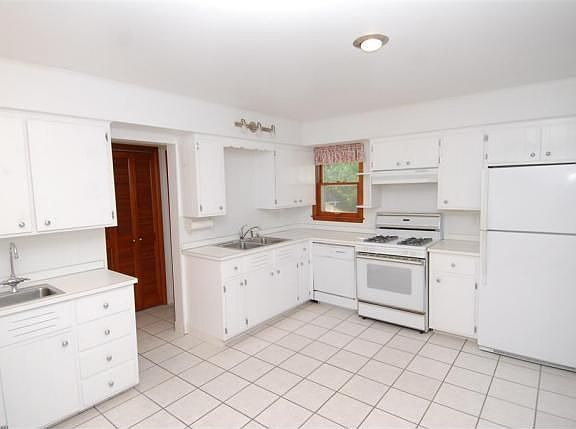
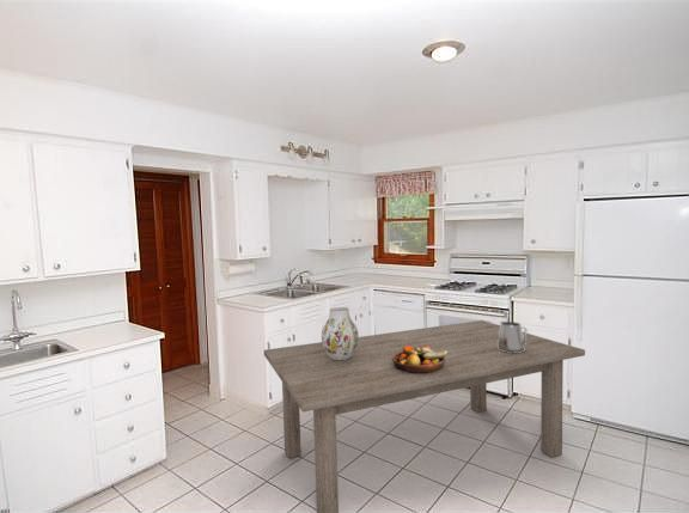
+ vase [321,306,360,360]
+ pitcher [498,320,528,353]
+ dining table [263,319,586,513]
+ fruit bowl [392,346,449,373]
